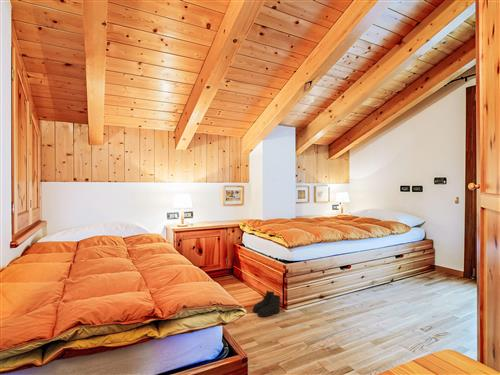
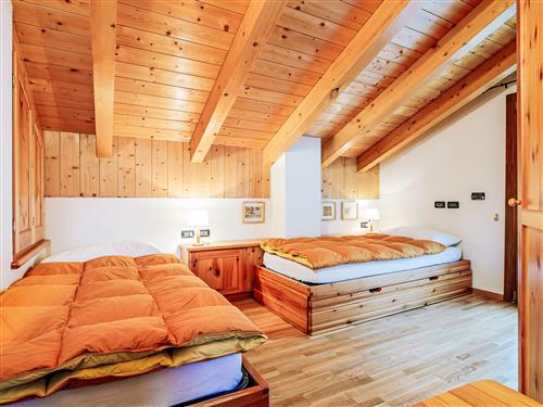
- boots [252,289,282,318]
